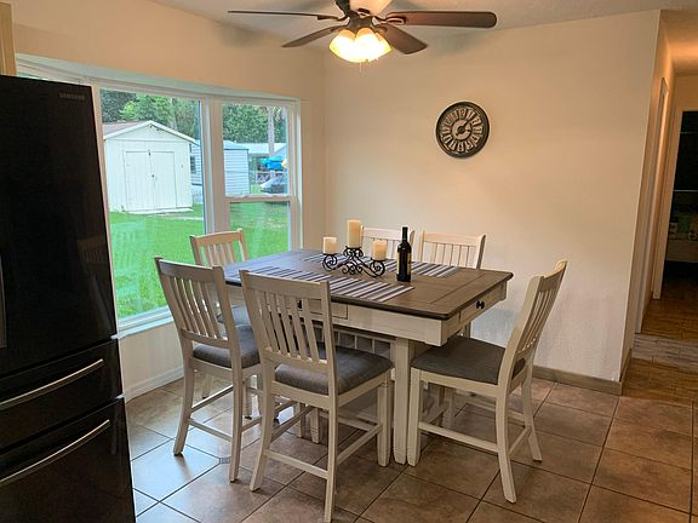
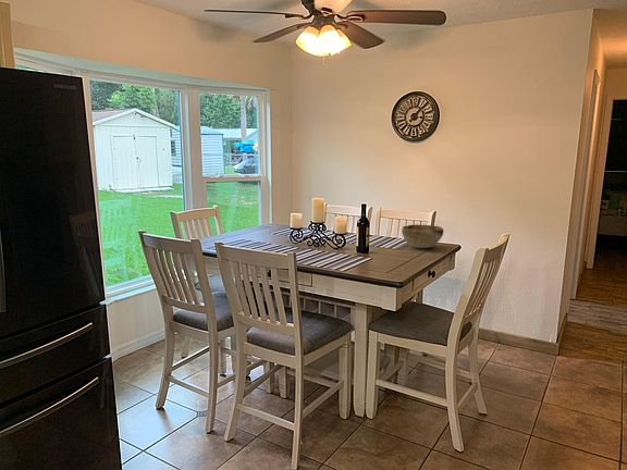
+ decorative bowl [401,224,444,249]
